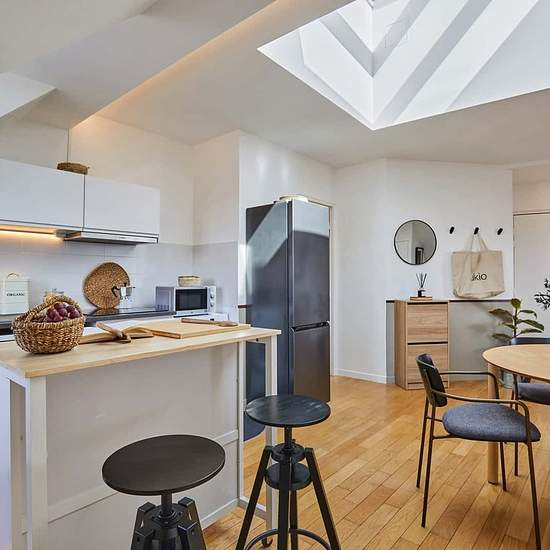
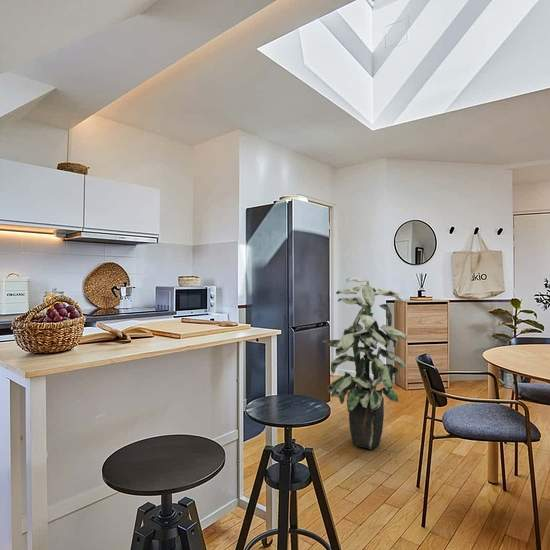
+ indoor plant [322,276,408,450]
